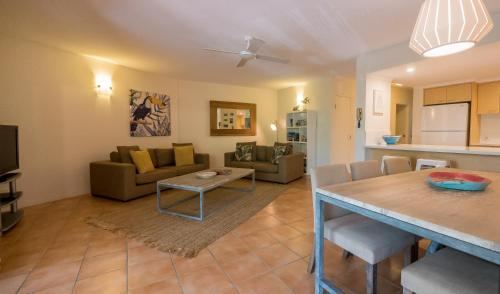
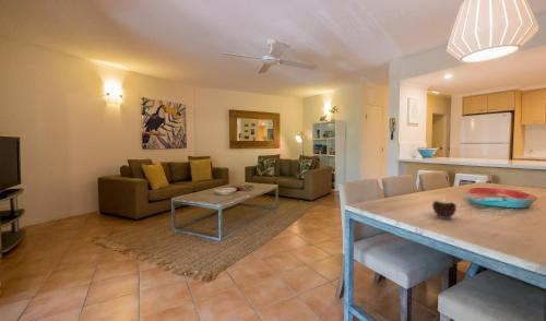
+ candle [431,199,458,219]
